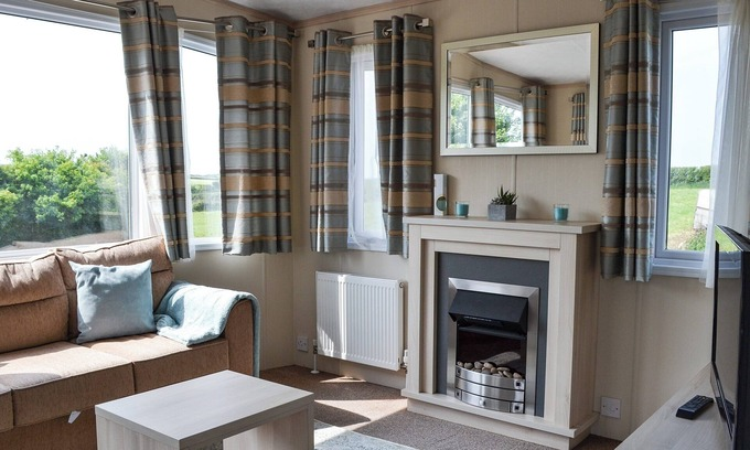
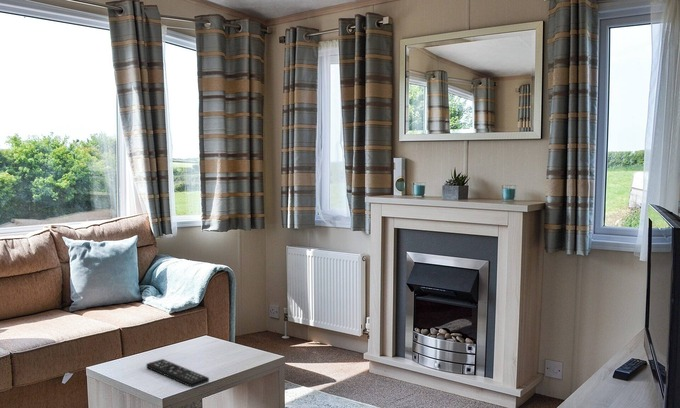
+ remote control [145,358,210,388]
